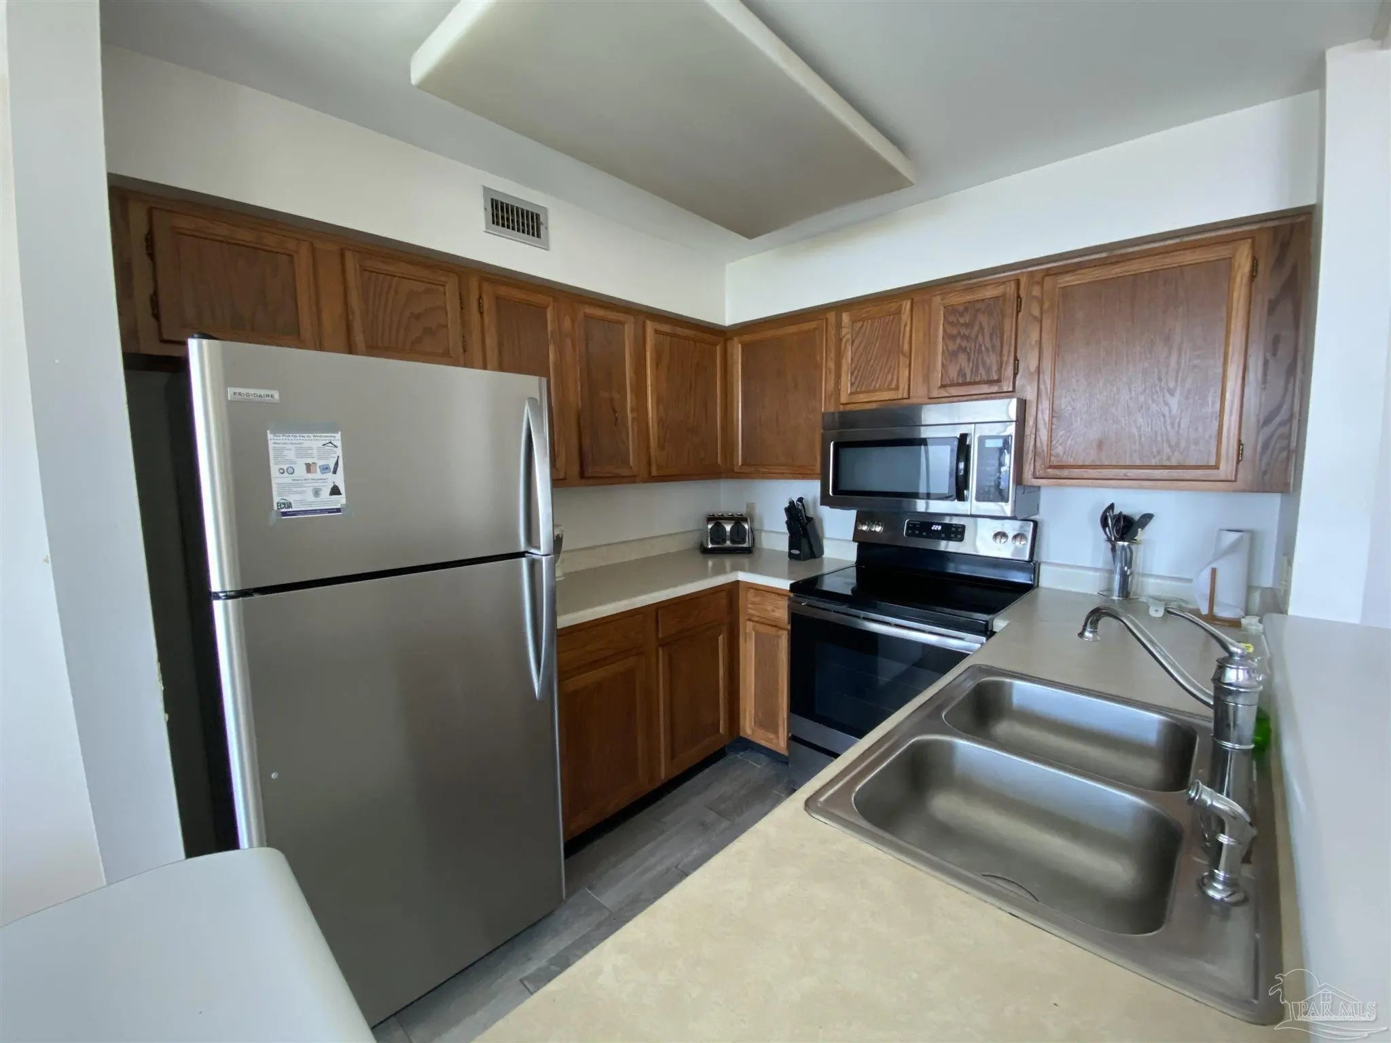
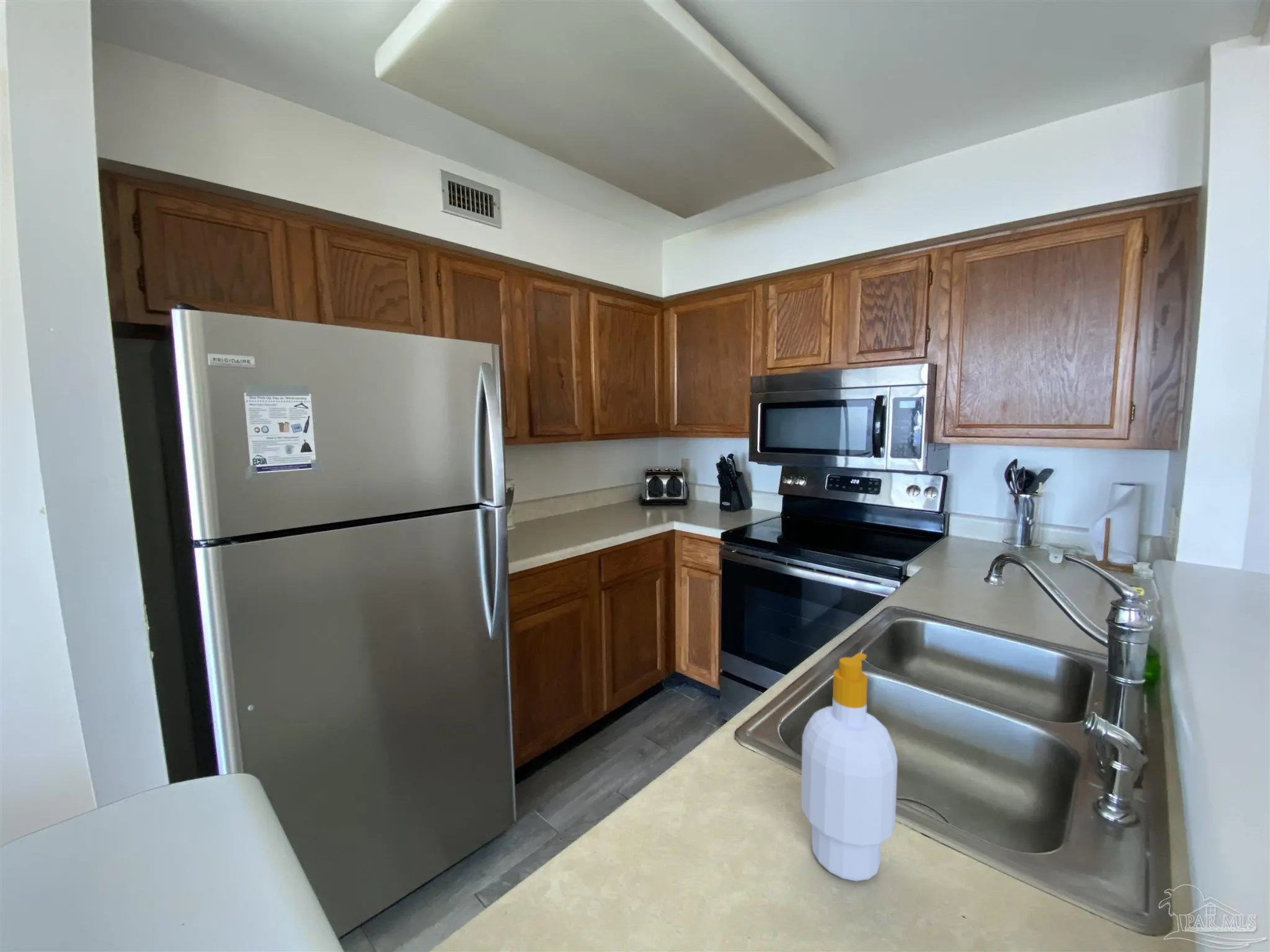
+ soap bottle [801,652,898,882]
